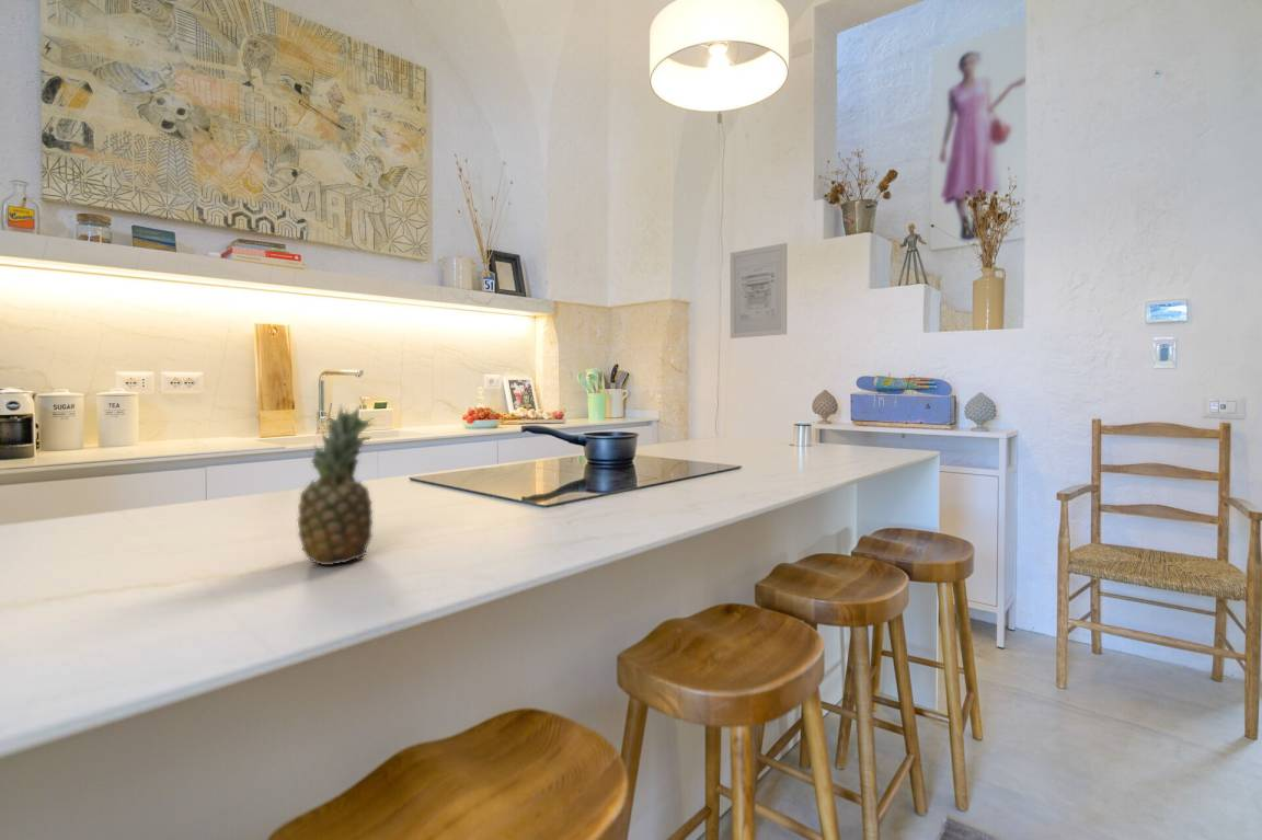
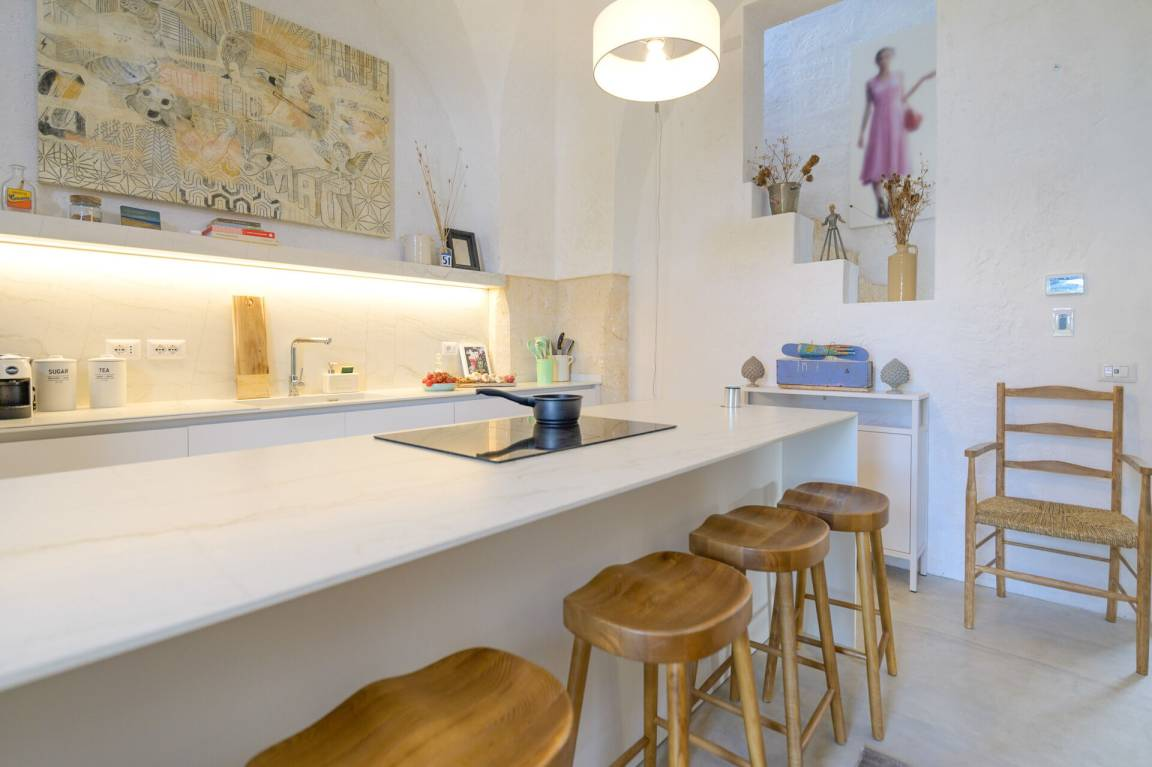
- wall art [730,242,788,340]
- fruit [297,404,376,566]
